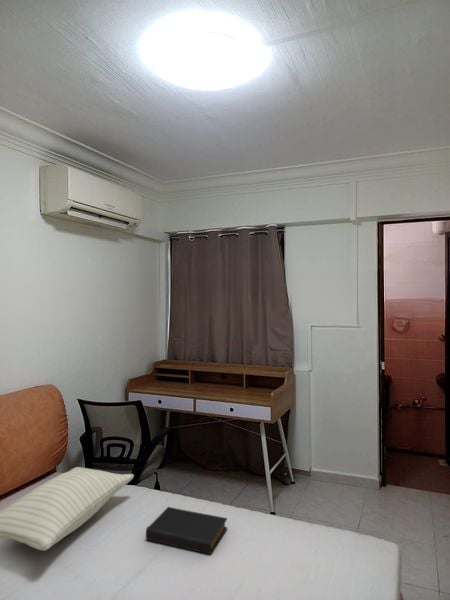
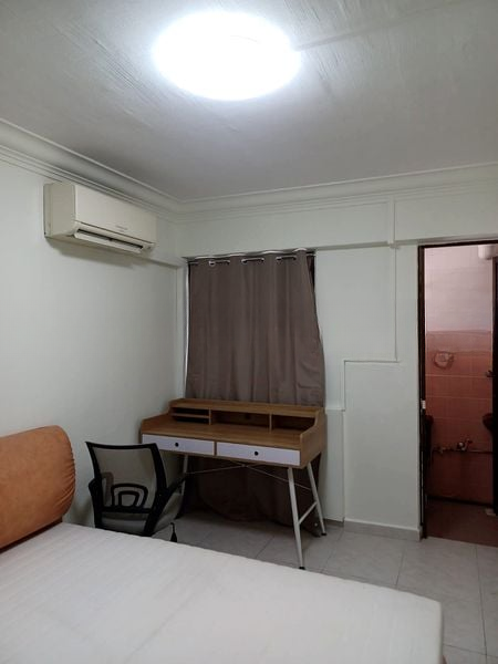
- book [145,506,228,555]
- pillow [0,466,135,552]
